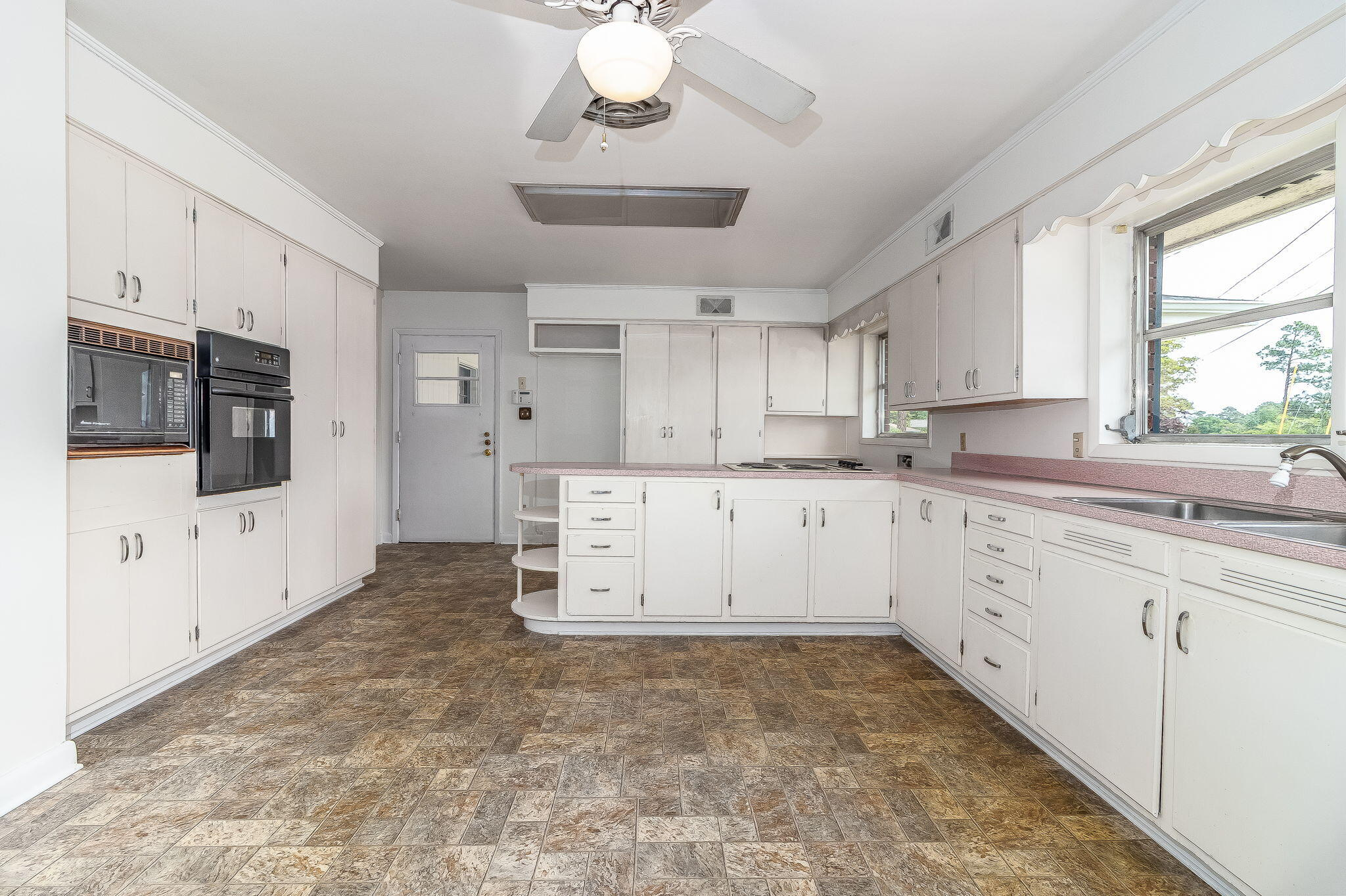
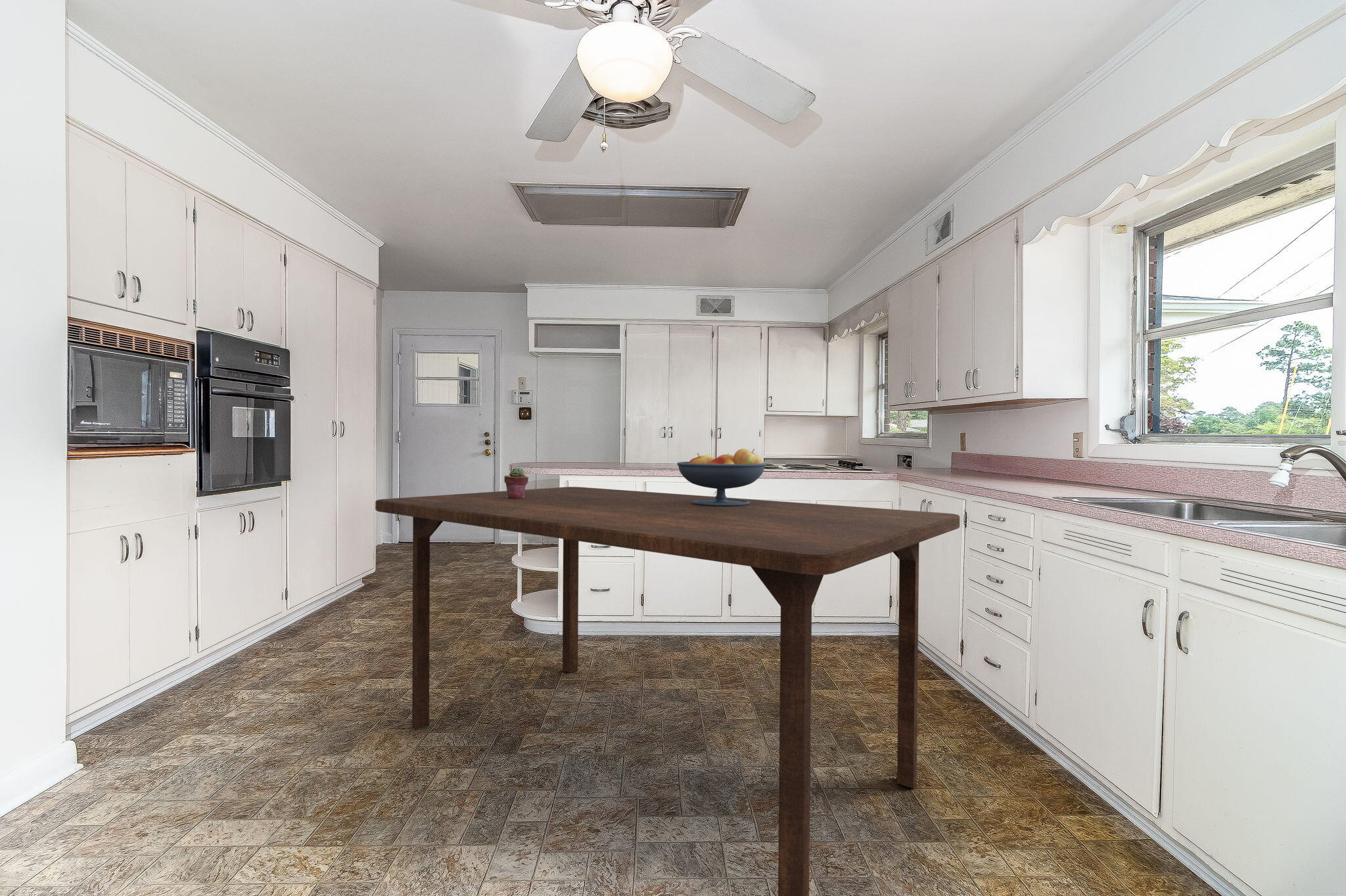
+ potted succulent [503,466,529,499]
+ dining table [375,486,960,896]
+ fruit bowl [676,448,767,506]
